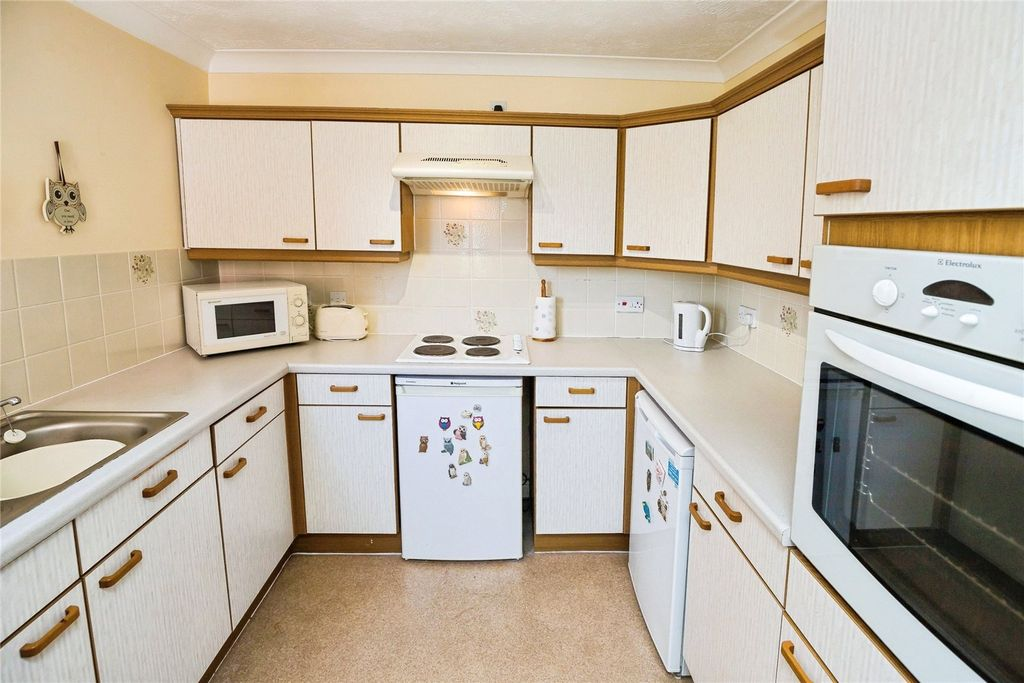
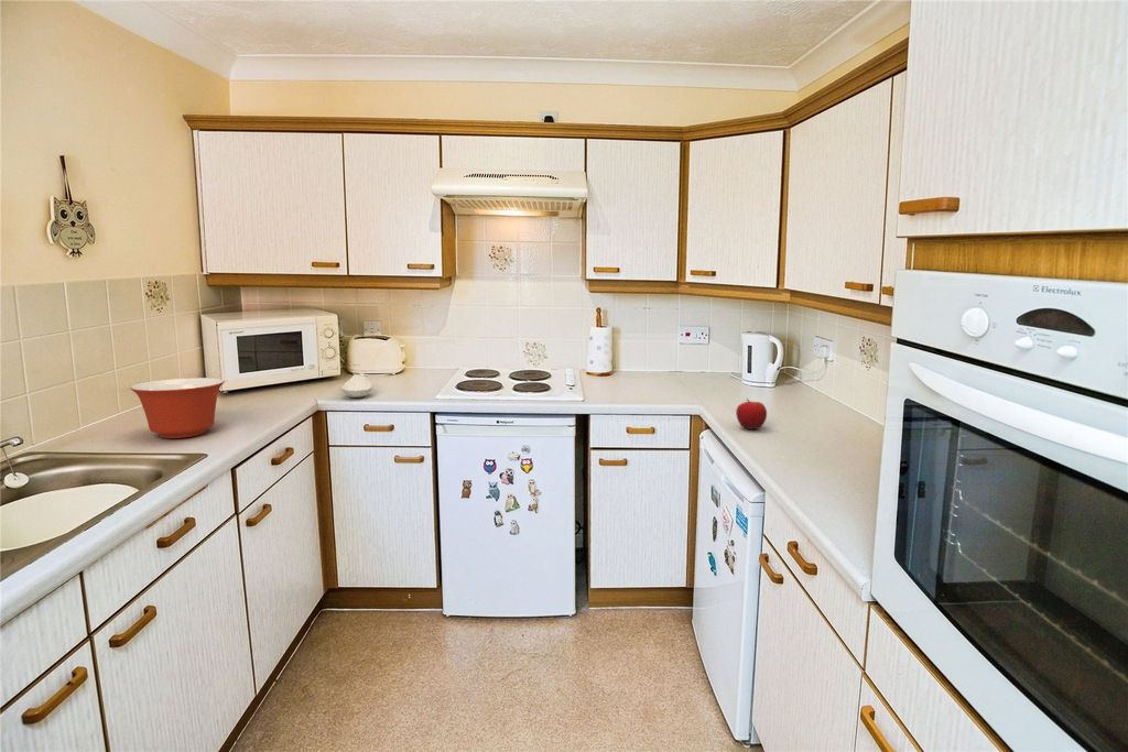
+ spoon rest [340,373,373,399]
+ mixing bowl [129,377,226,439]
+ fruit [735,397,768,431]
